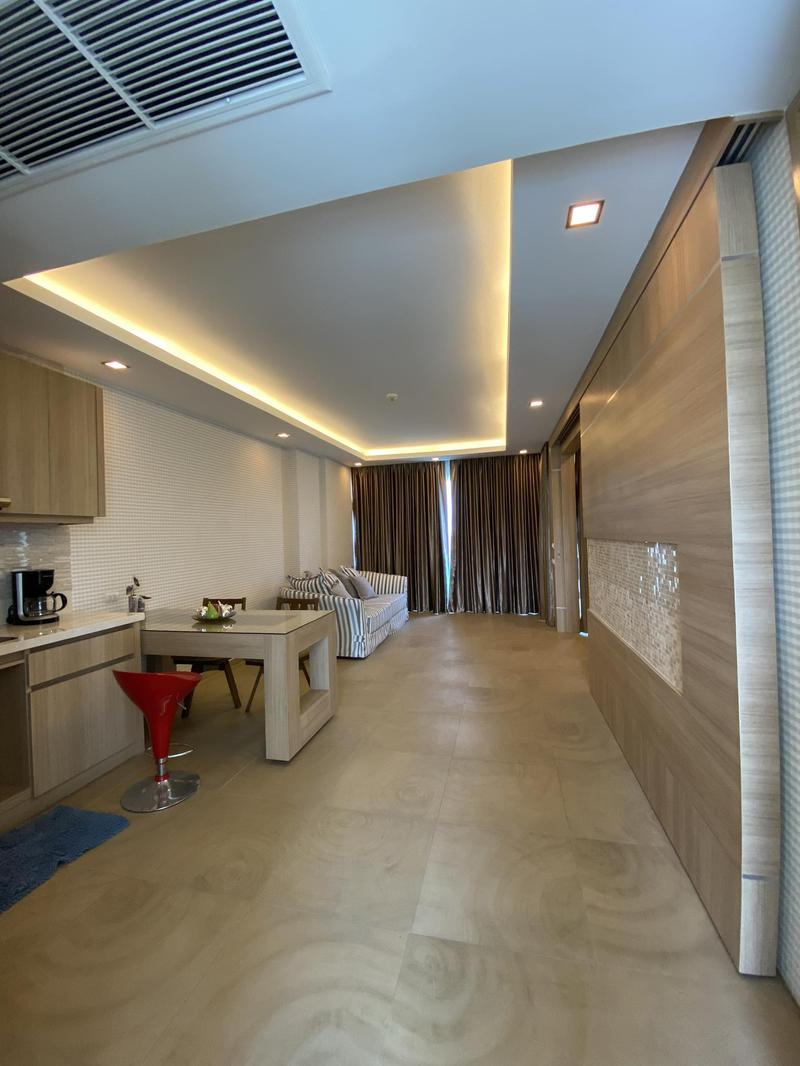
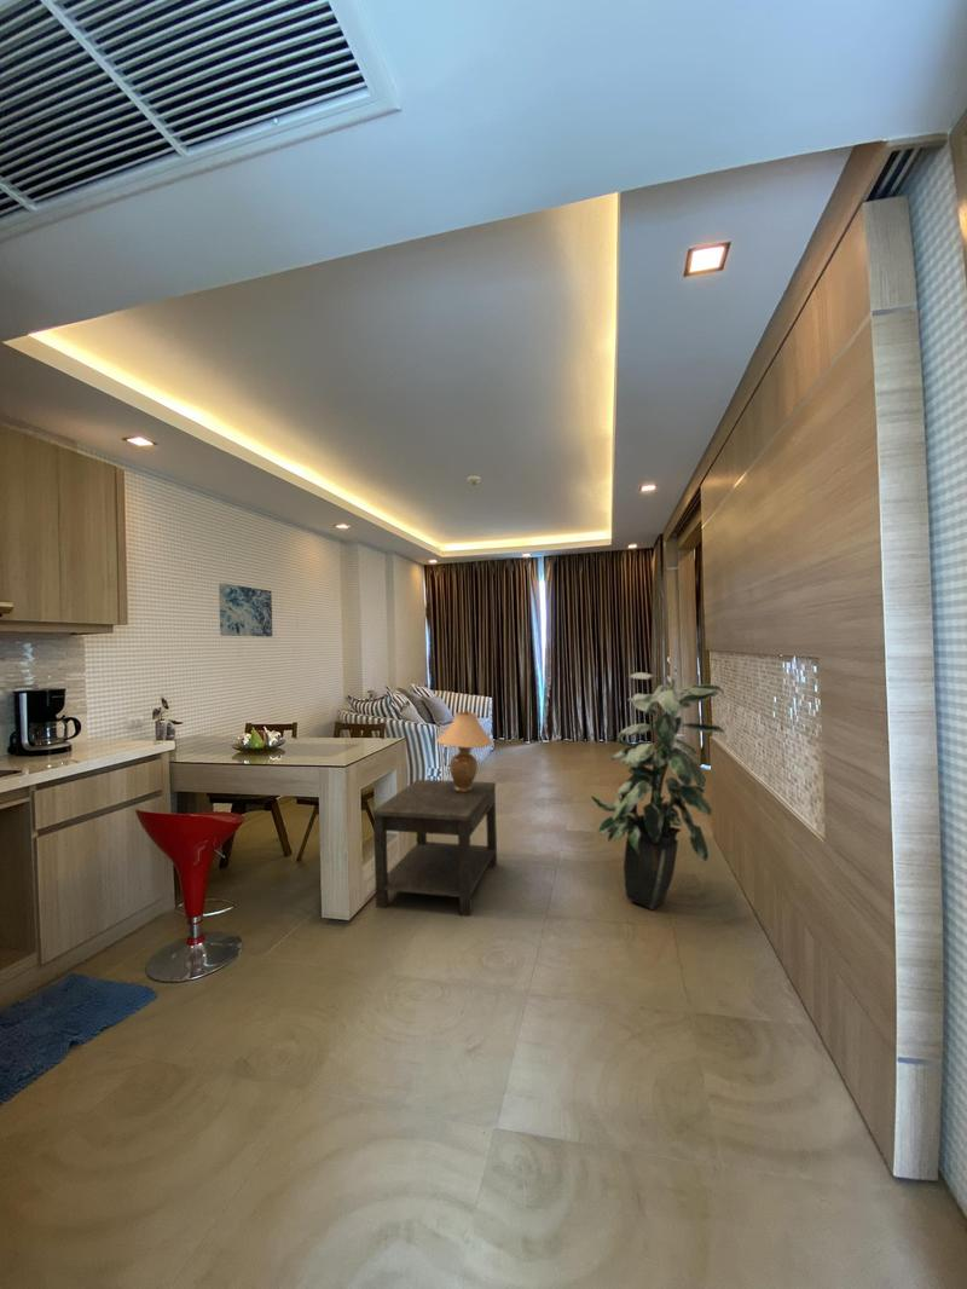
+ indoor plant [590,671,726,912]
+ table lamp [435,709,494,792]
+ wall art [218,582,273,638]
+ side table [371,779,498,918]
